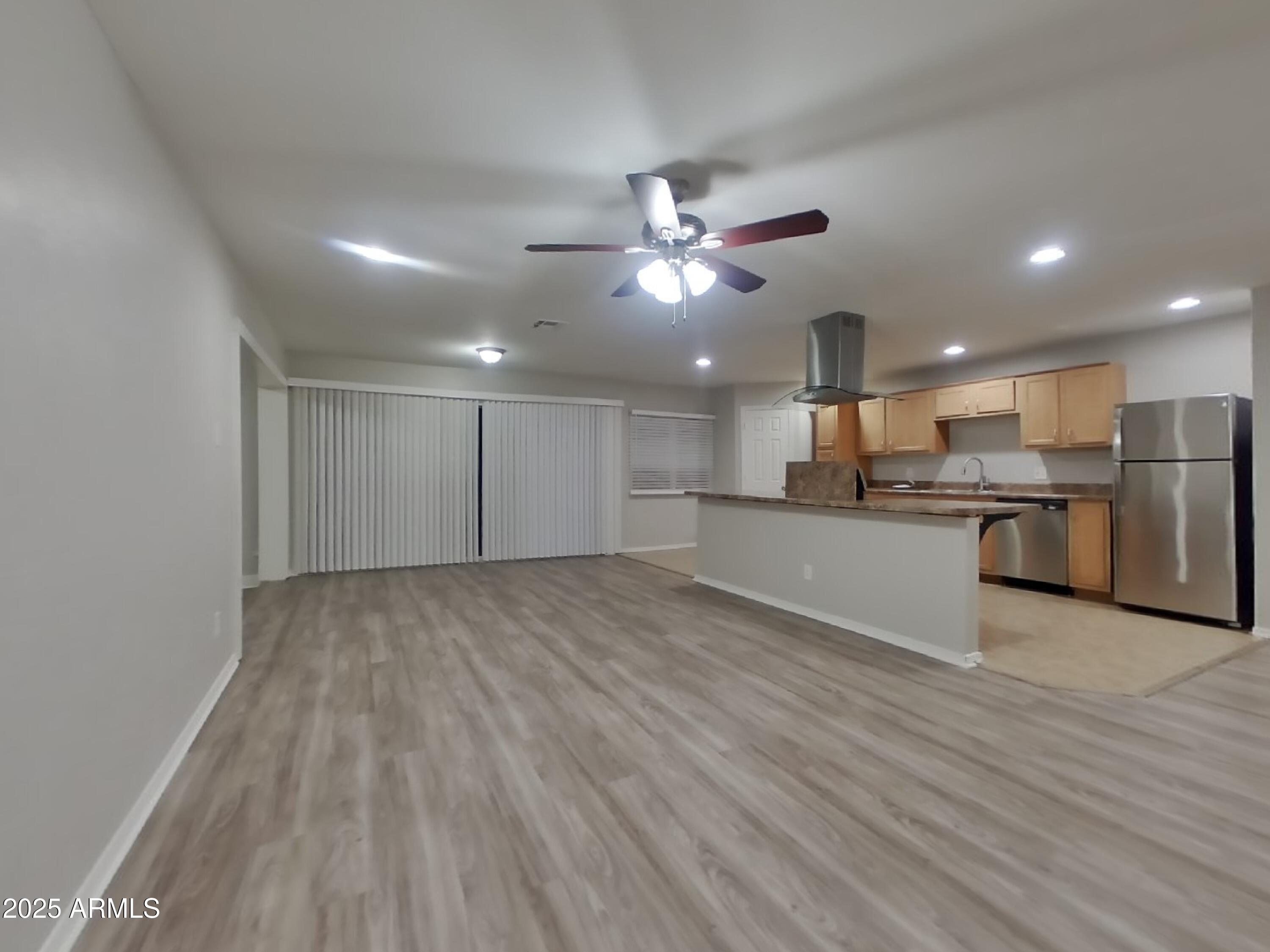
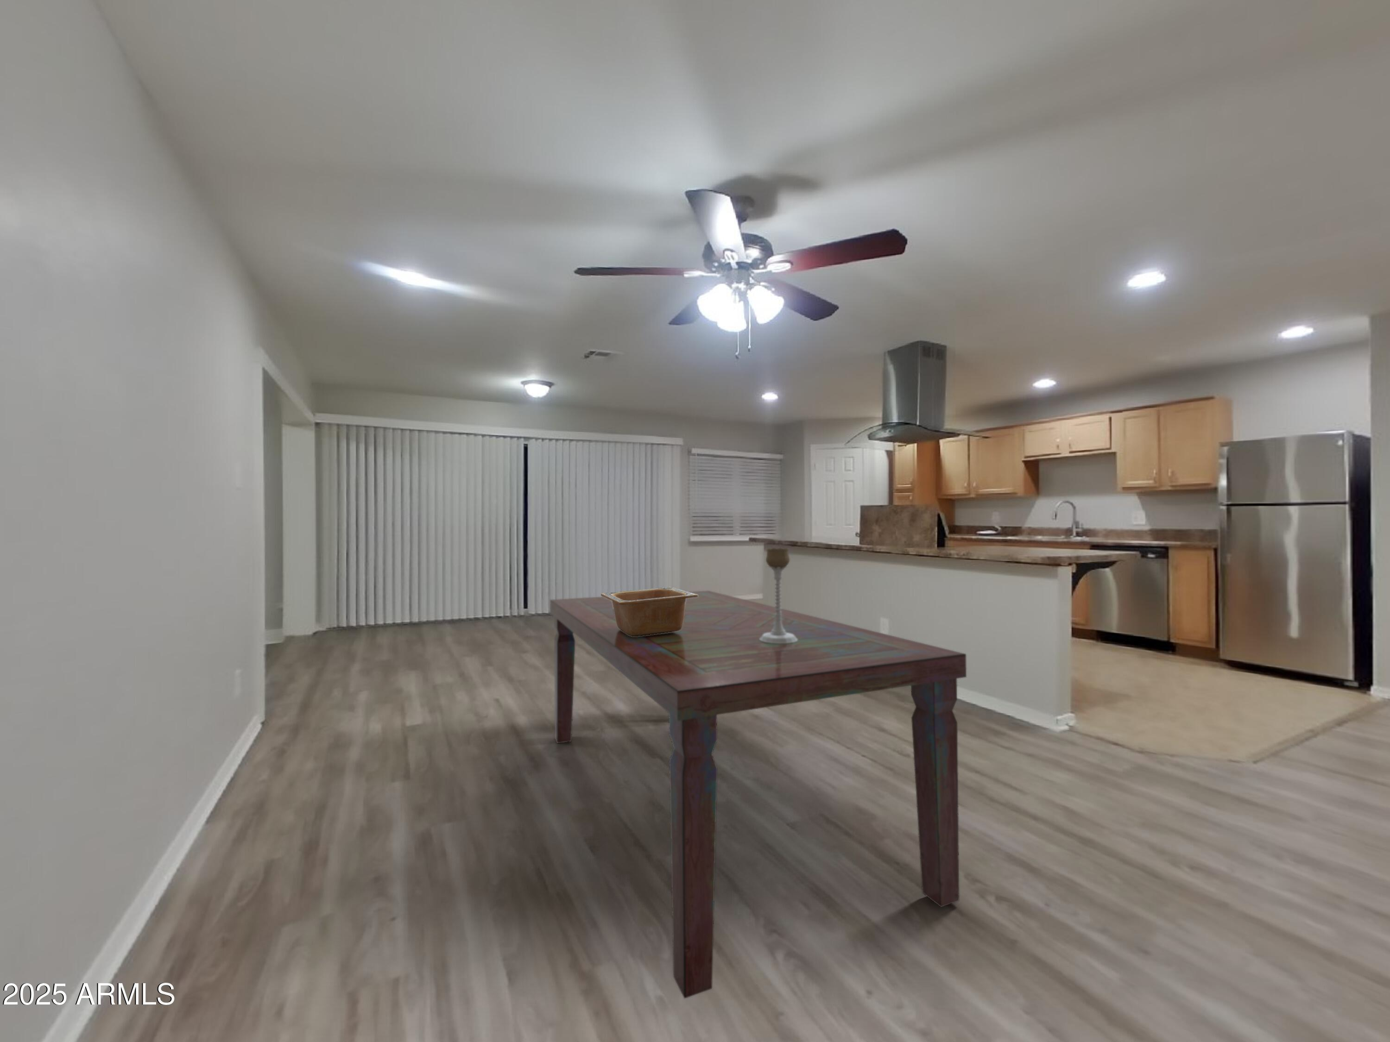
+ serving bowl [601,587,698,636]
+ candle holder [760,548,798,644]
+ dining table [549,590,966,999]
